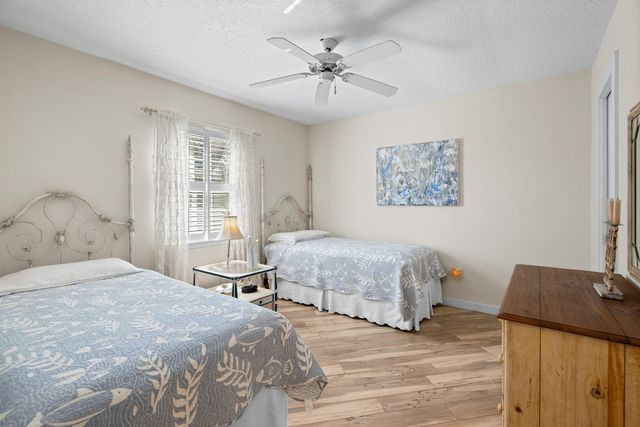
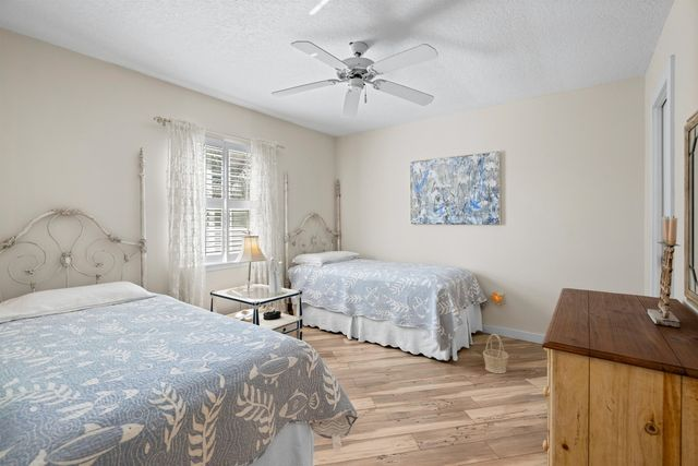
+ basket [482,333,509,374]
